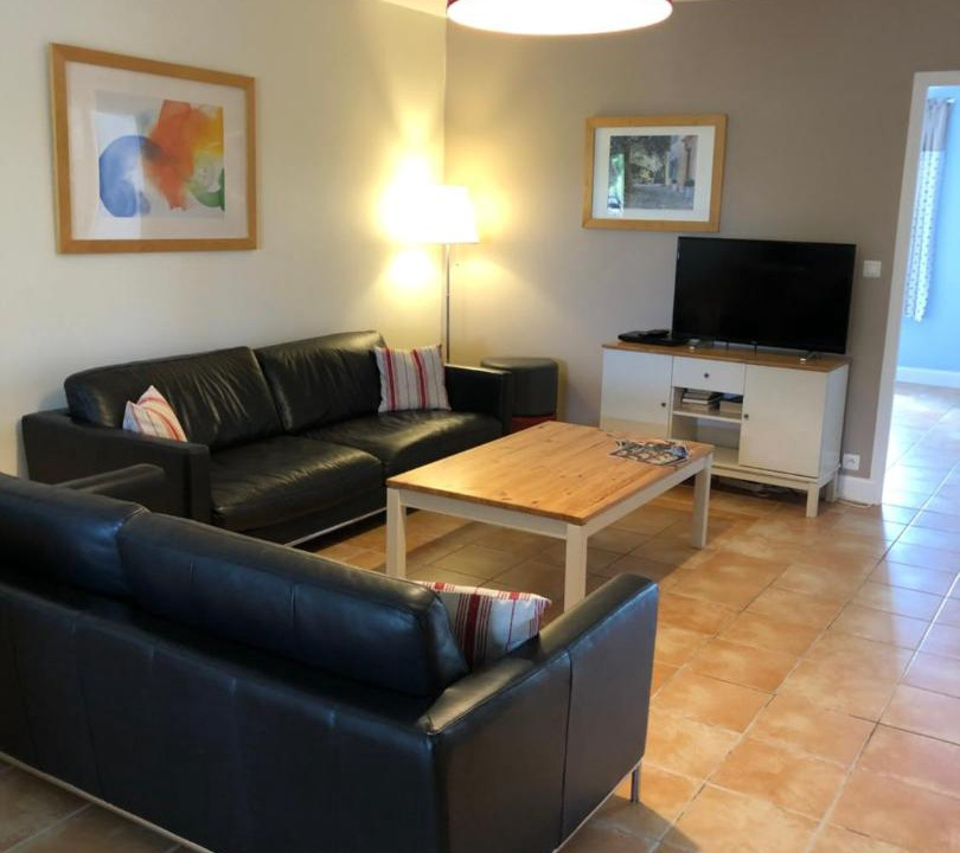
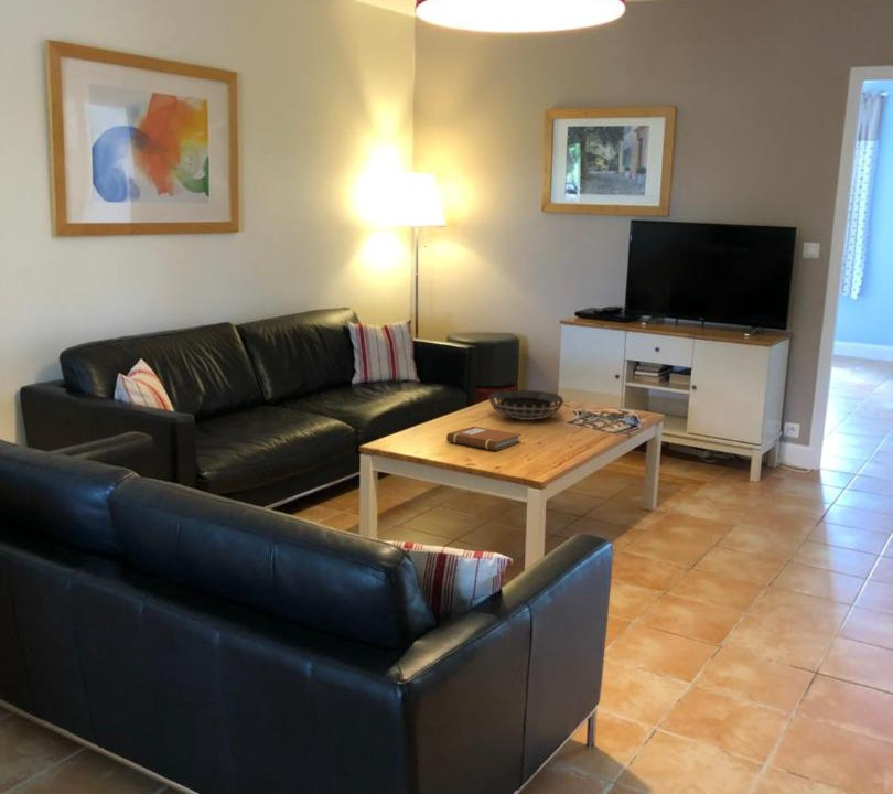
+ notebook [445,426,523,451]
+ decorative bowl [487,389,566,421]
